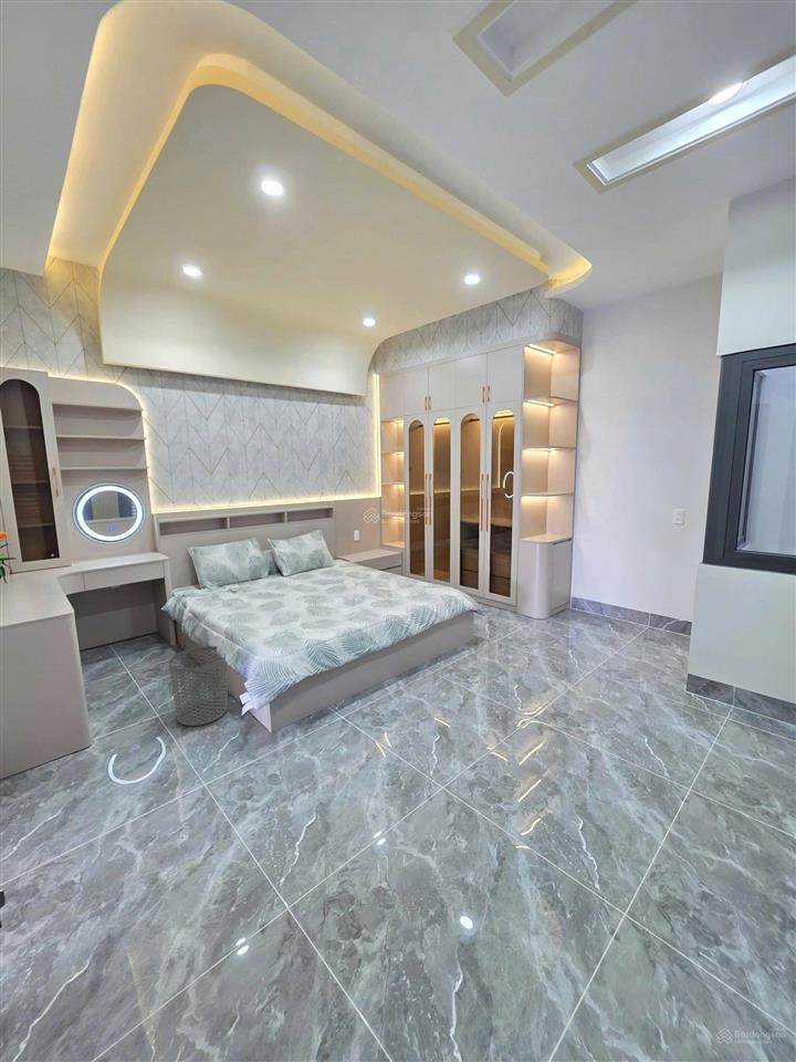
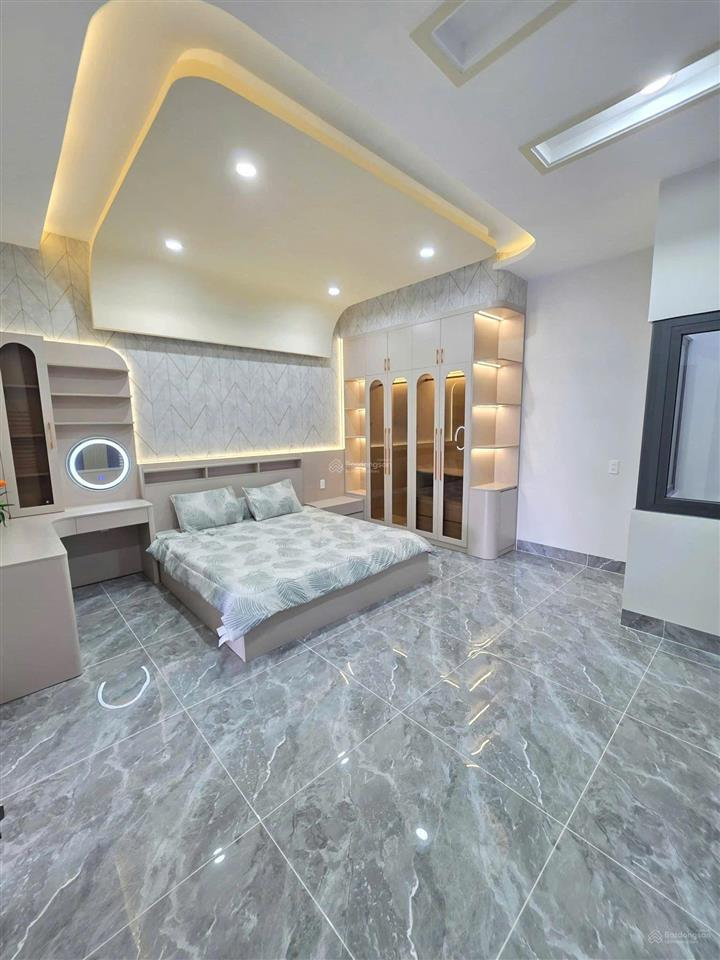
- waste bin [168,645,229,727]
